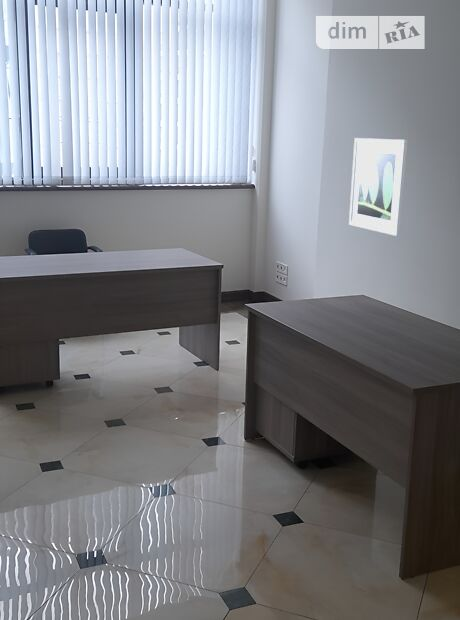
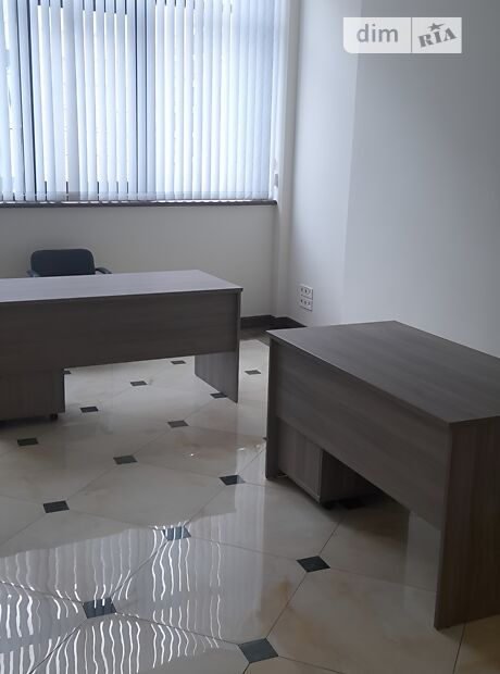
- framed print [348,137,409,237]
